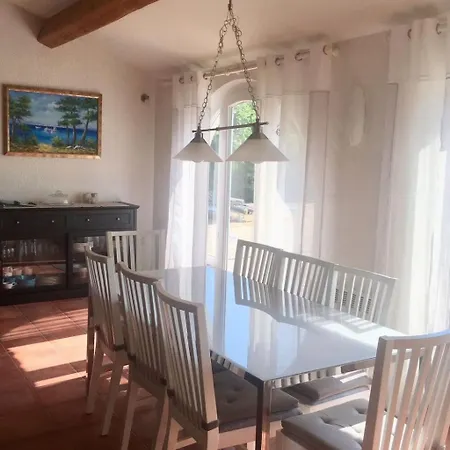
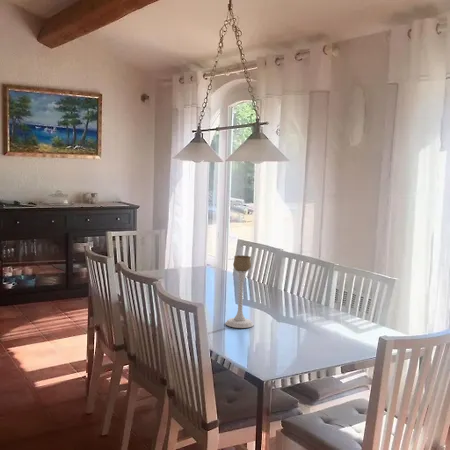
+ candle holder [225,254,255,329]
